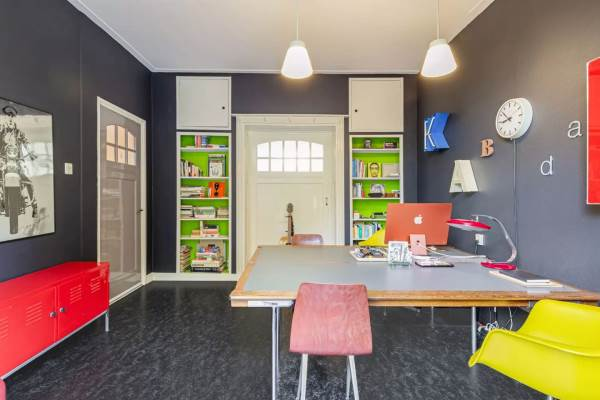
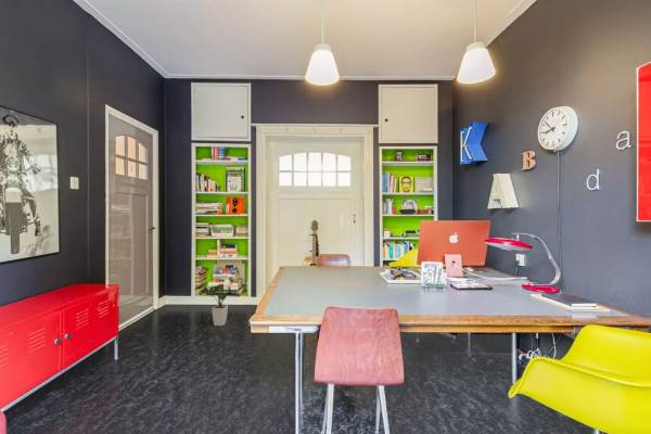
+ house plant [193,277,234,327]
